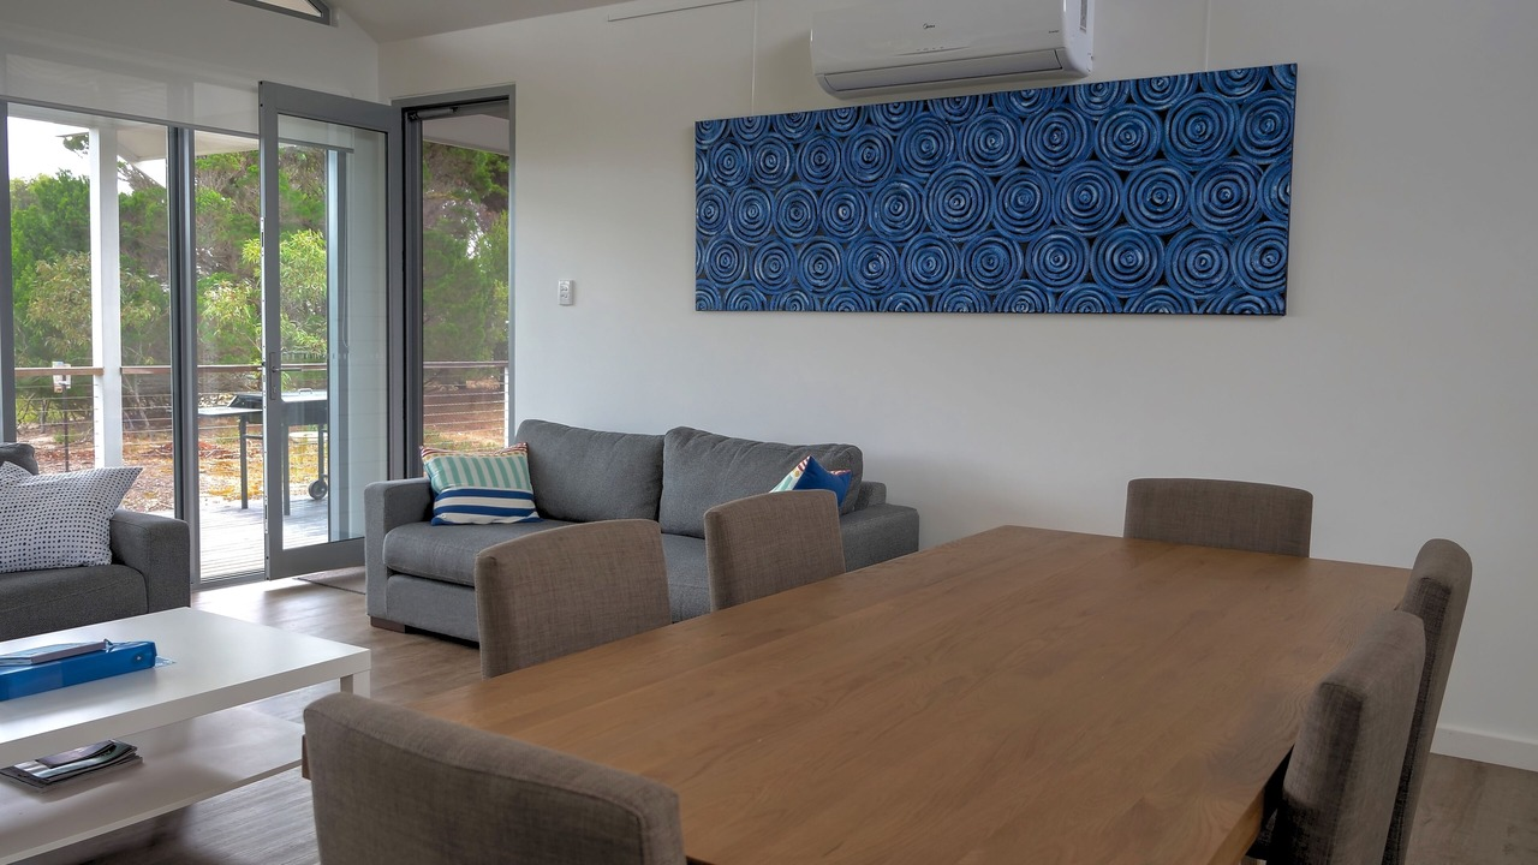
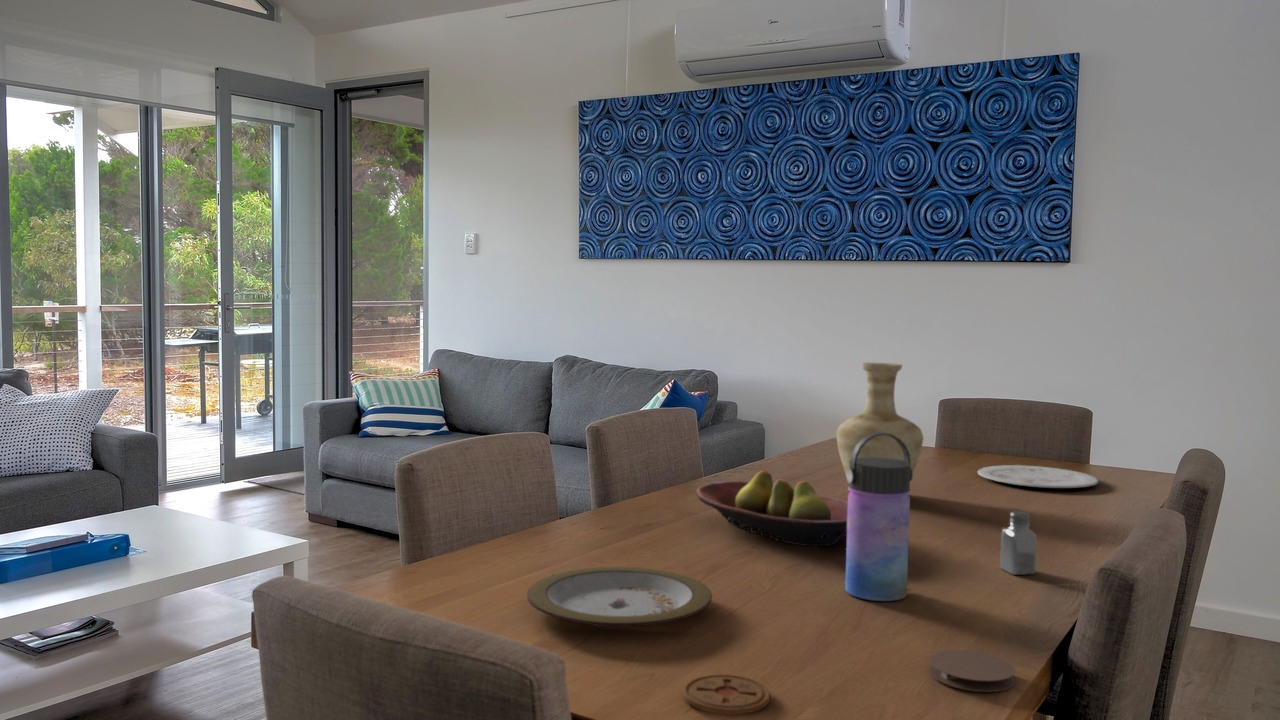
+ fruit bowl [695,470,848,547]
+ plate [977,464,1100,489]
+ coaster [682,673,771,716]
+ coaster [928,649,1016,693]
+ water bottle [844,432,914,602]
+ saltshaker [999,510,1038,576]
+ vase [835,362,924,475]
+ plate [526,566,713,628]
